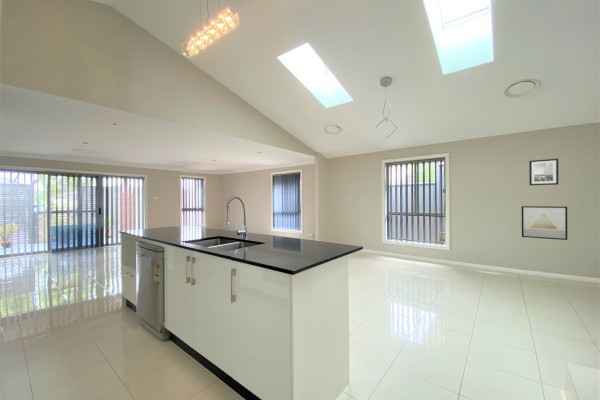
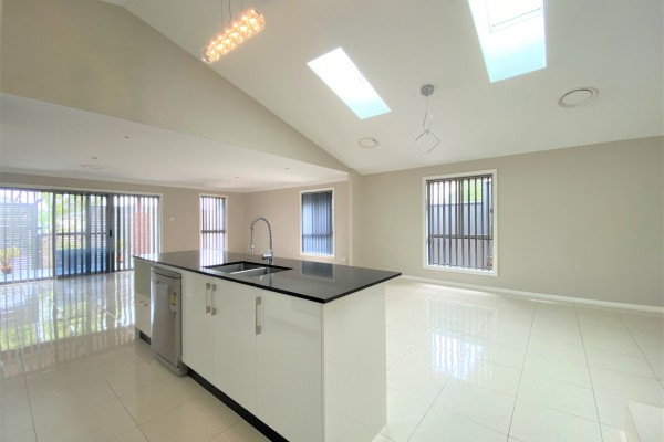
- wall art [528,158,559,186]
- wall art [521,205,568,241]
